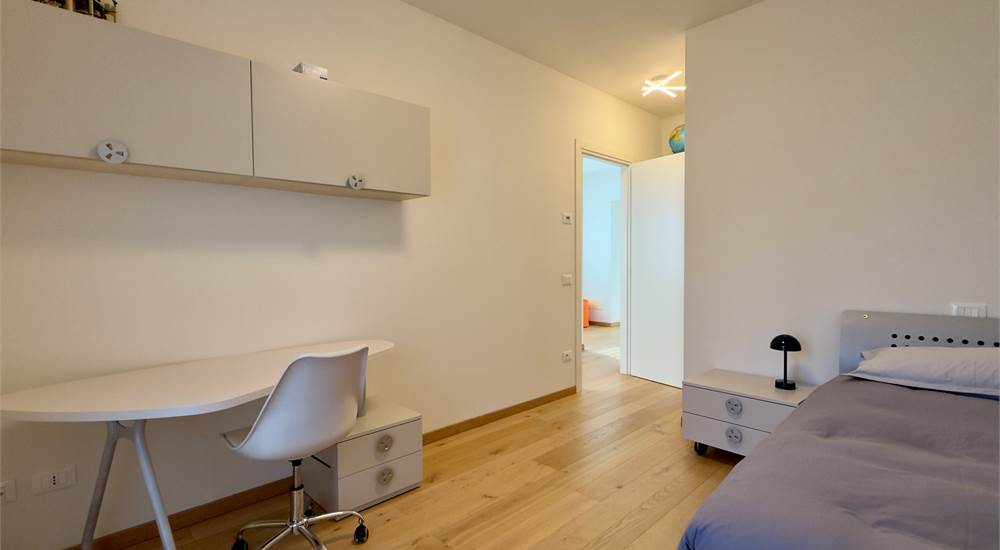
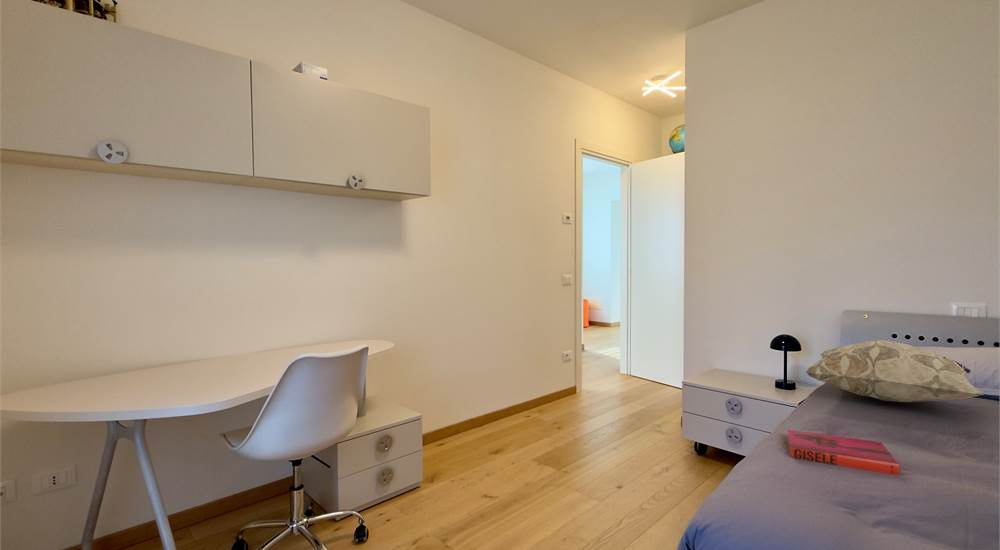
+ decorative pillow [805,339,985,403]
+ hardback book [786,428,900,476]
